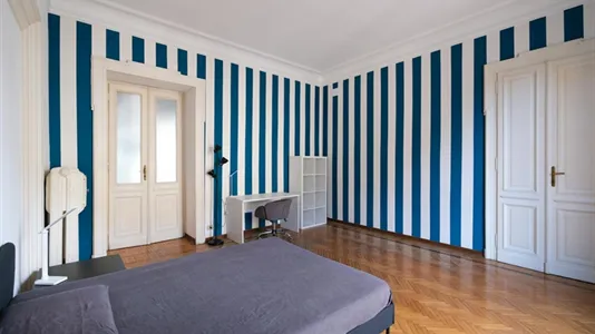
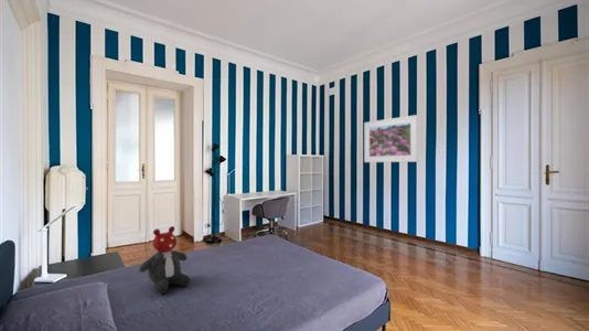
+ teddy bear [138,225,191,295]
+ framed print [363,114,419,163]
